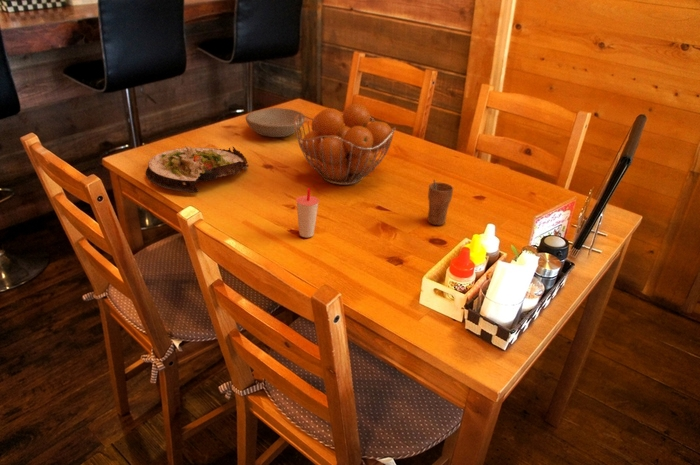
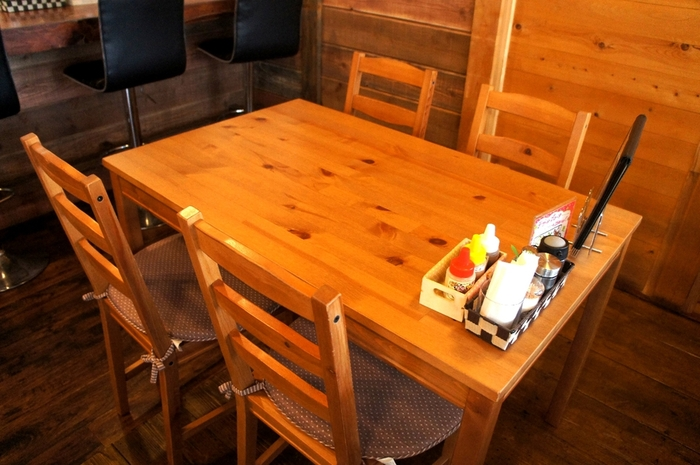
- cup [427,179,454,226]
- fruit basket [294,102,397,186]
- salad plate [145,146,250,194]
- bowl [244,107,306,138]
- cup [295,187,320,238]
